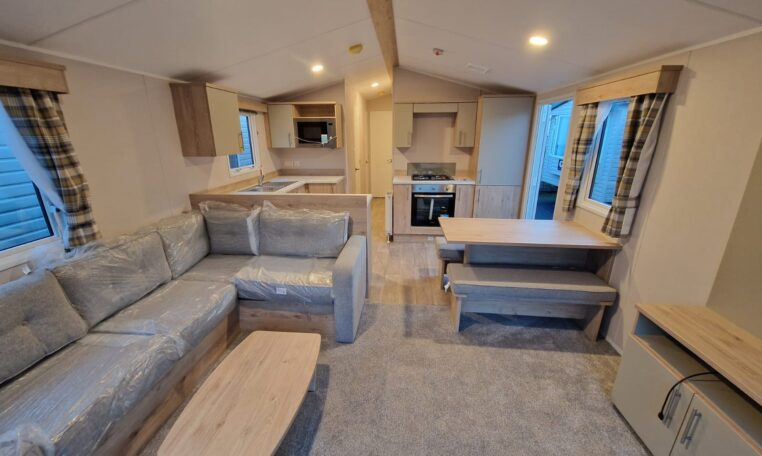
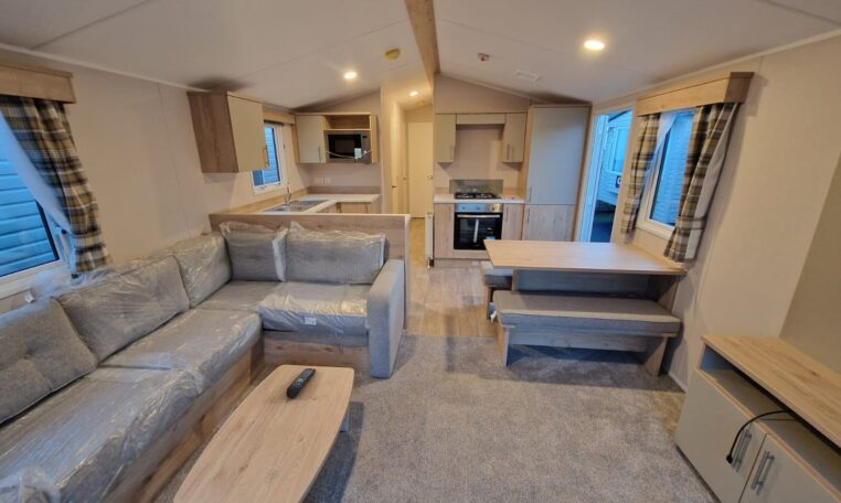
+ remote control [285,367,317,399]
